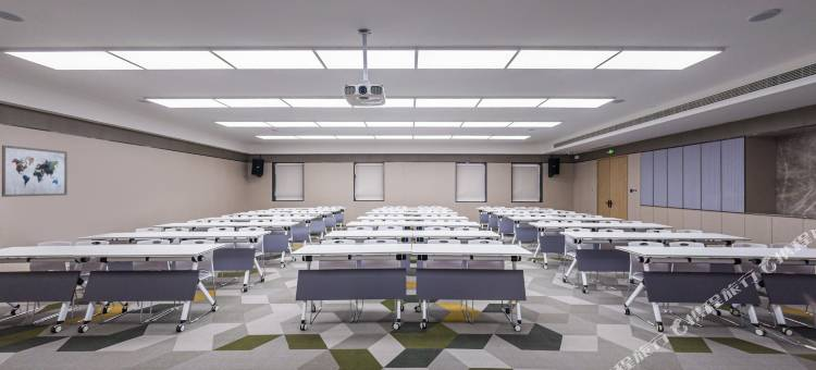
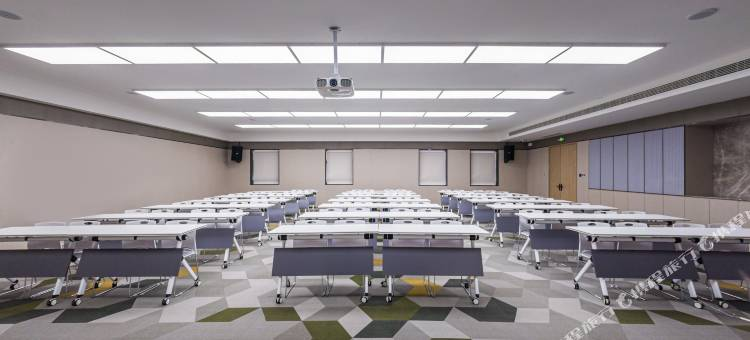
- wall art [1,144,69,198]
